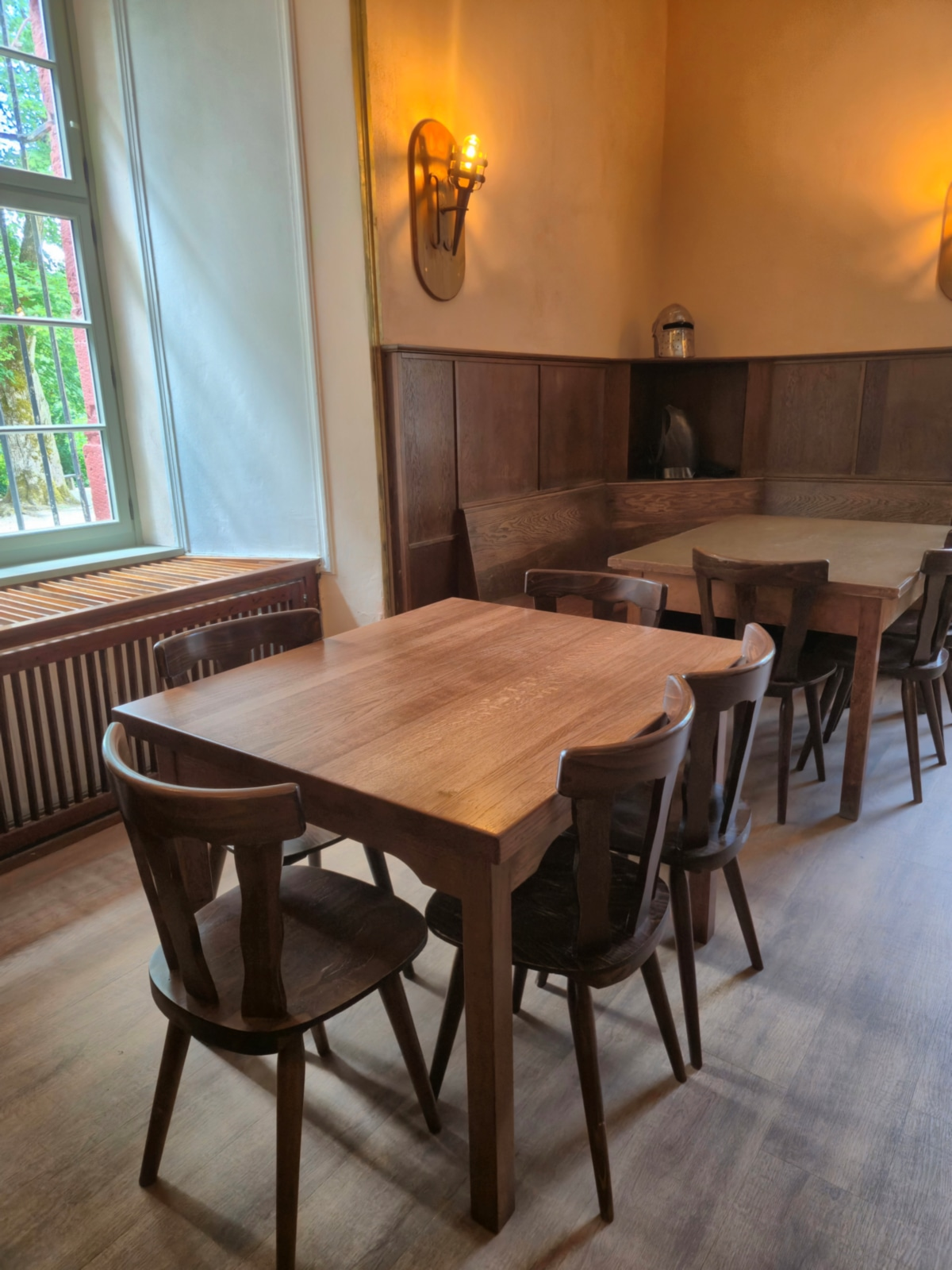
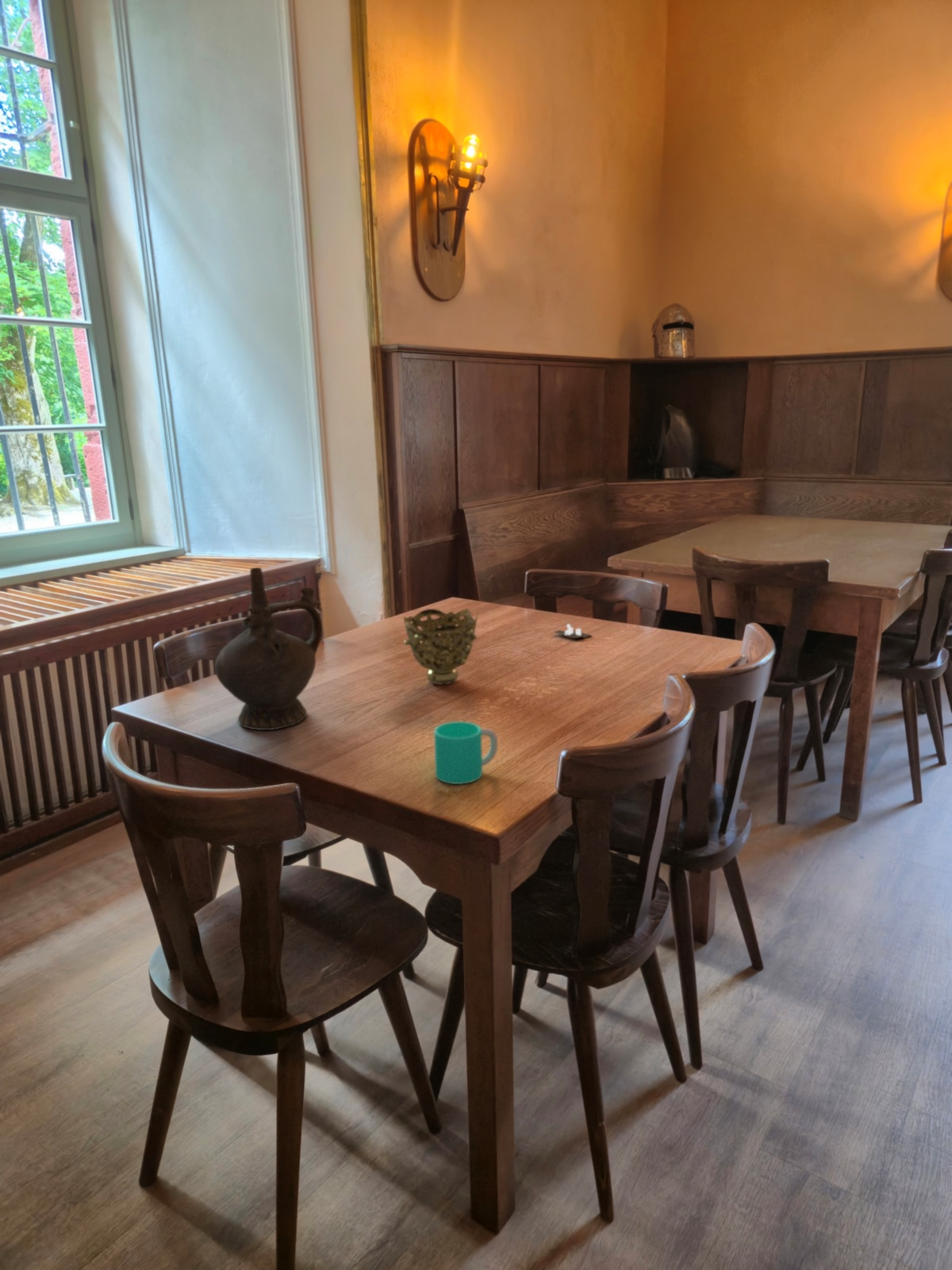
+ decorative bowl [403,608,478,685]
+ cup [433,721,498,785]
+ ceremonial vessel [214,567,323,731]
+ candle [553,623,592,639]
